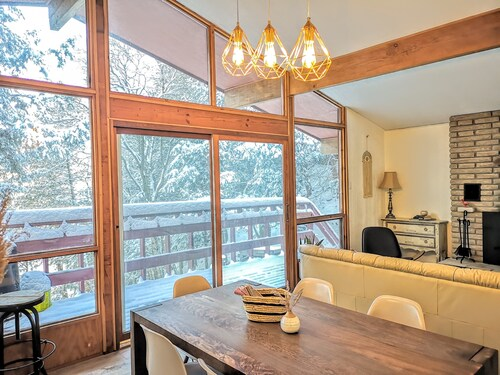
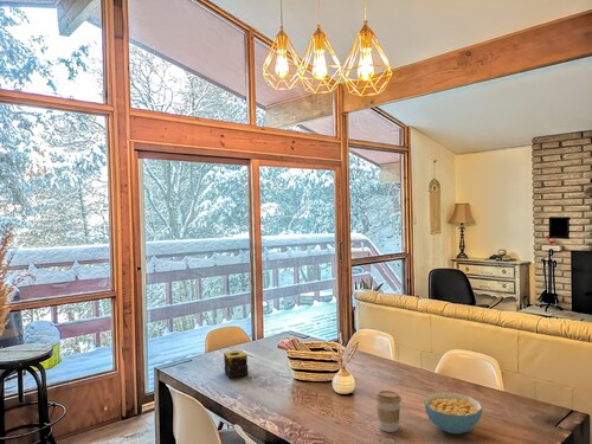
+ coffee cup [374,390,403,433]
+ candle [223,349,250,379]
+ cereal bowl [423,391,483,436]
